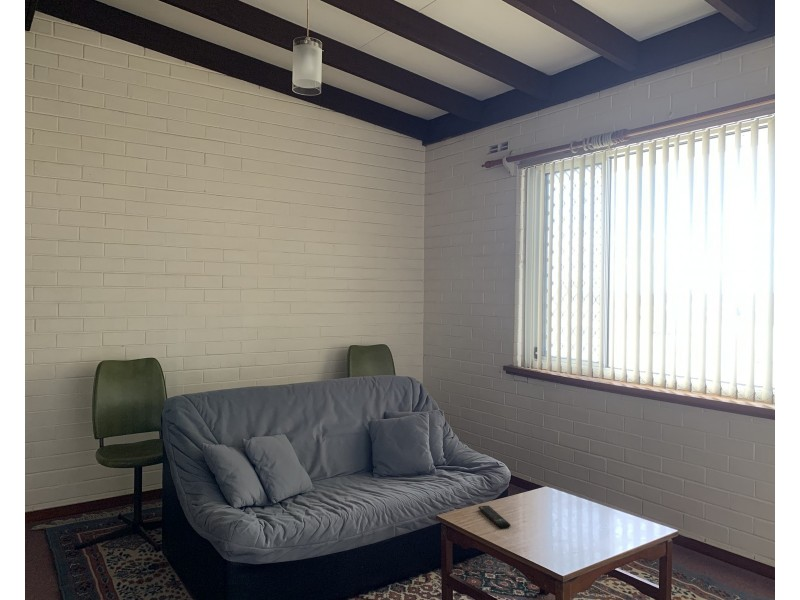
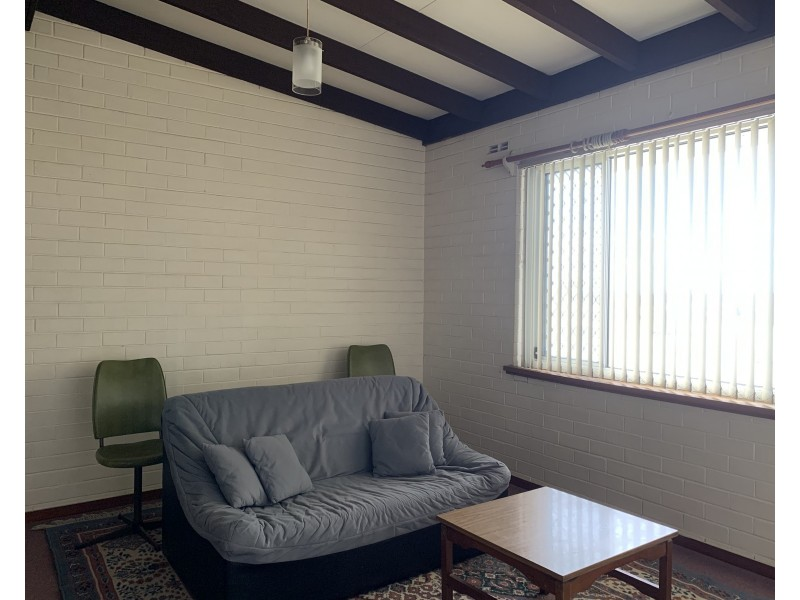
- remote control [477,505,511,529]
